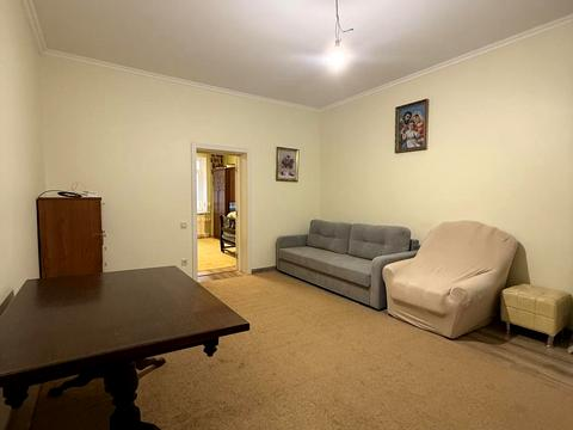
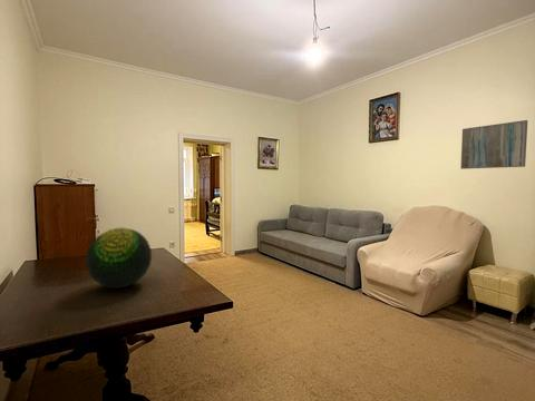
+ wall art [459,119,528,170]
+ decorative orb [85,226,153,290]
